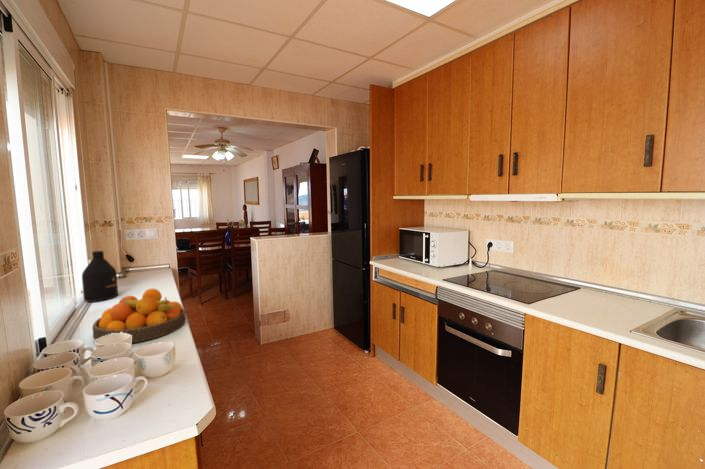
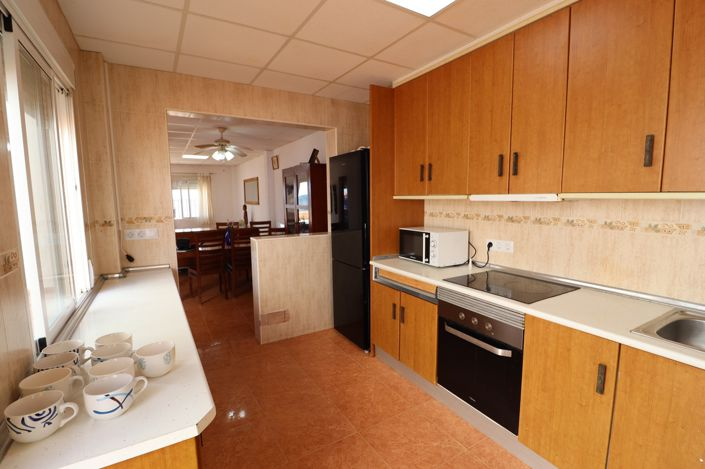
- bottle [81,250,119,303]
- fruit bowl [91,288,187,343]
